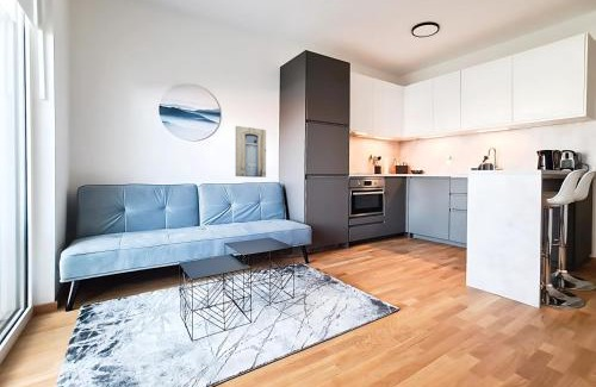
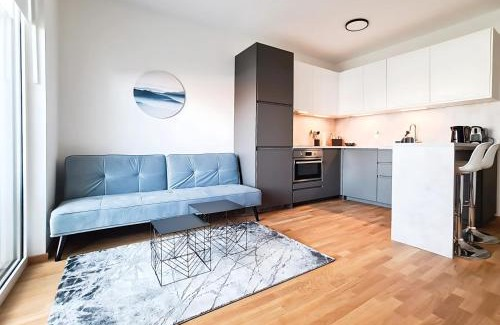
- wall art [235,125,267,179]
